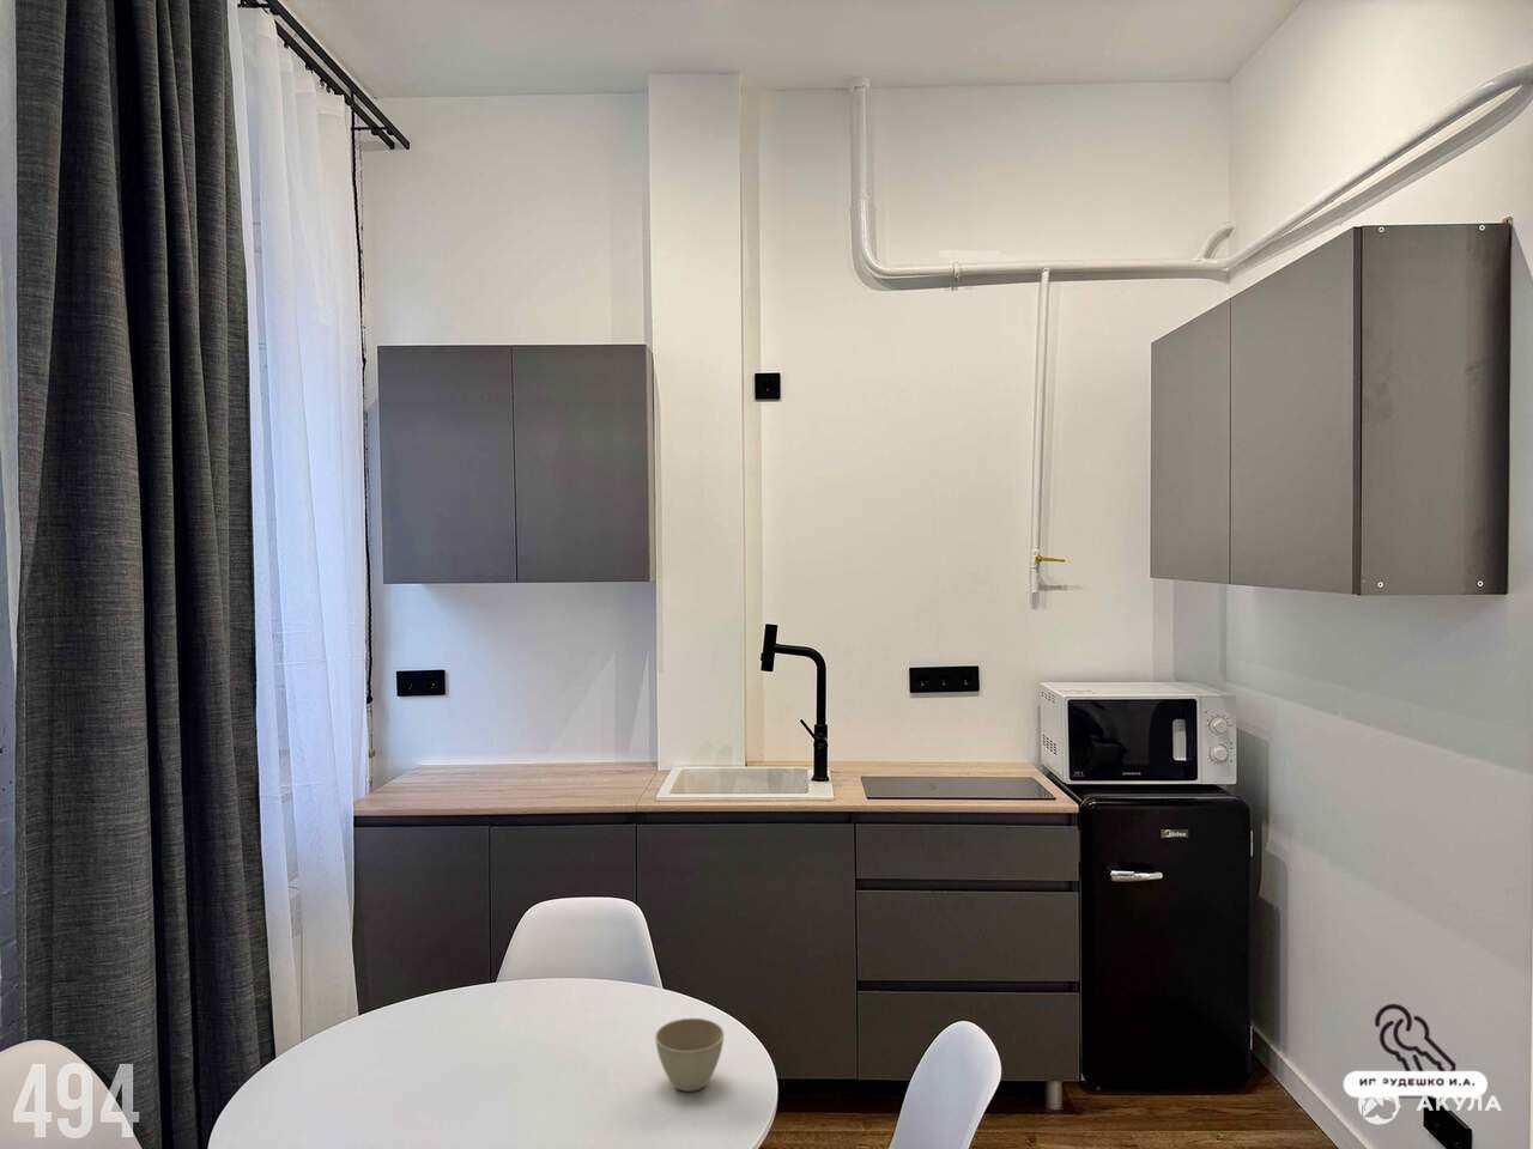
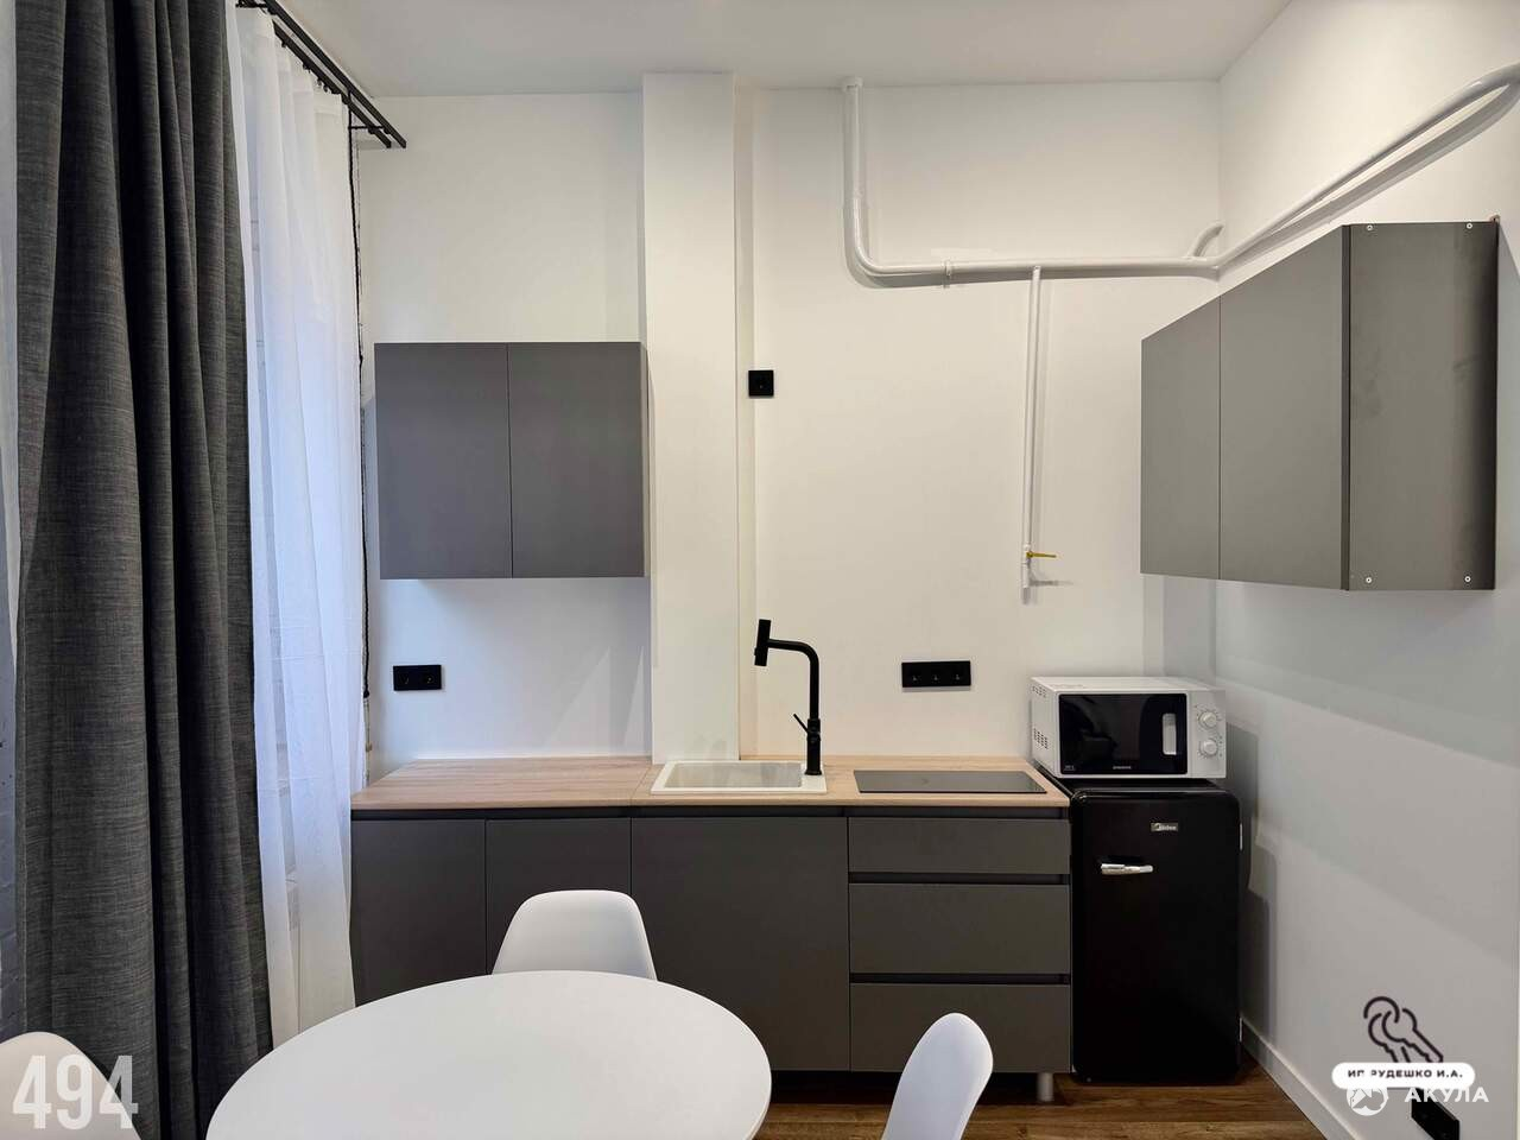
- flower pot [654,1017,725,1092]
